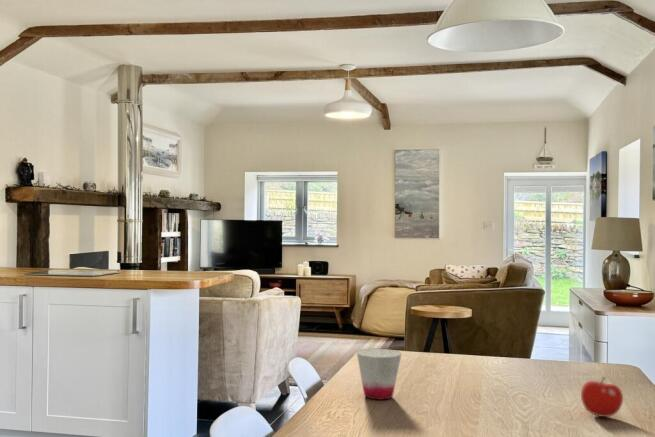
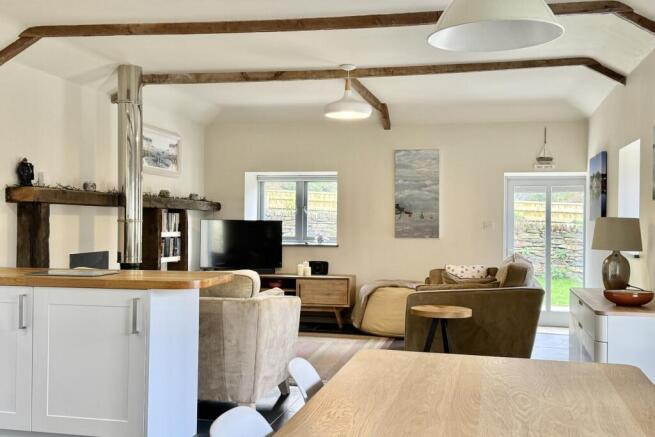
- cup [356,348,403,400]
- fruit [580,376,624,418]
